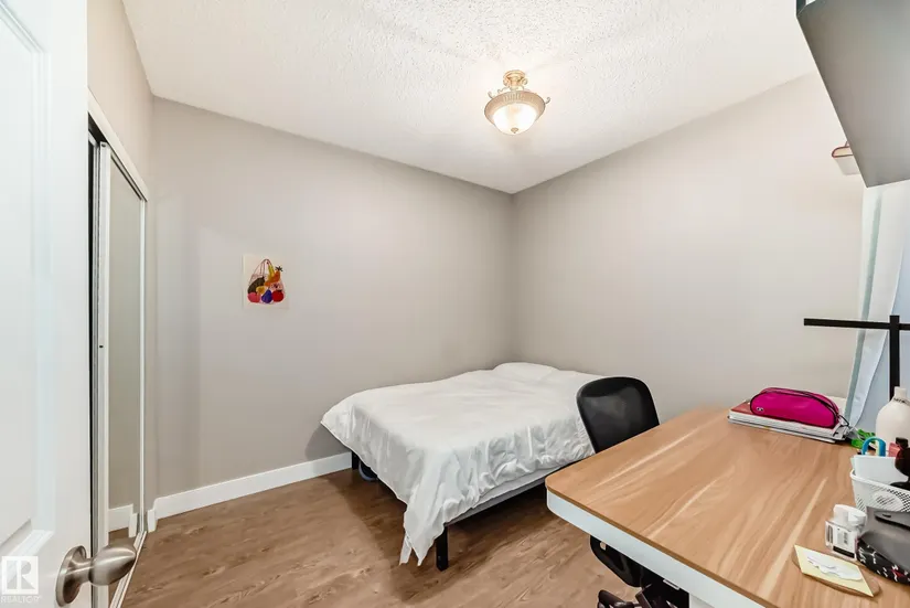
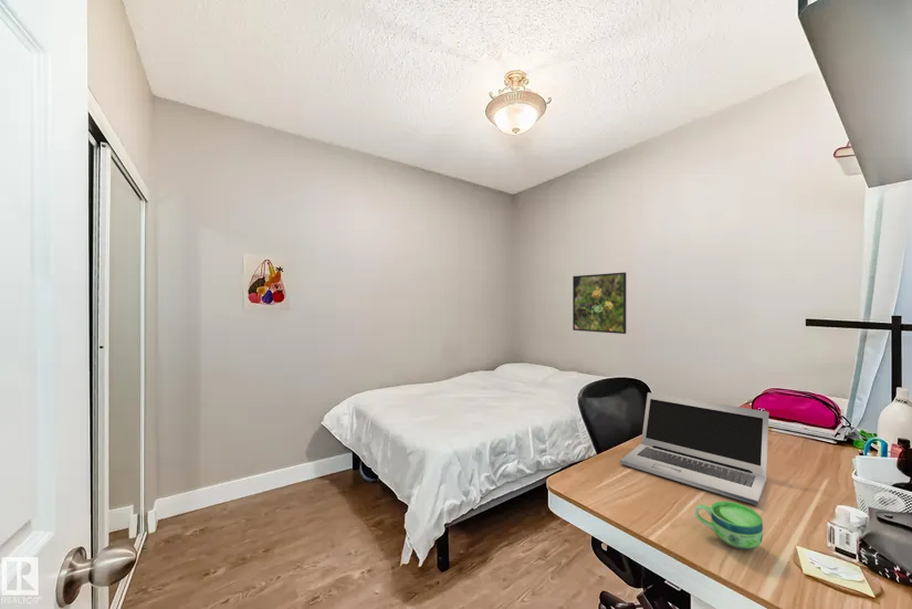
+ laptop [619,391,769,506]
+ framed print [572,271,628,335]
+ cup [694,501,764,550]
